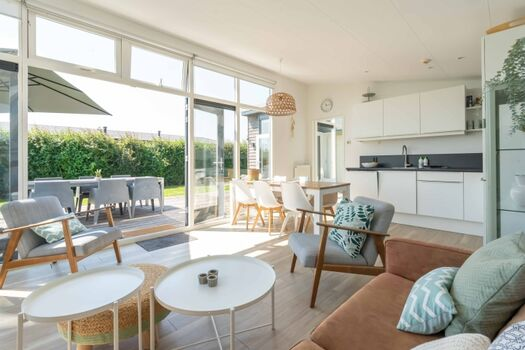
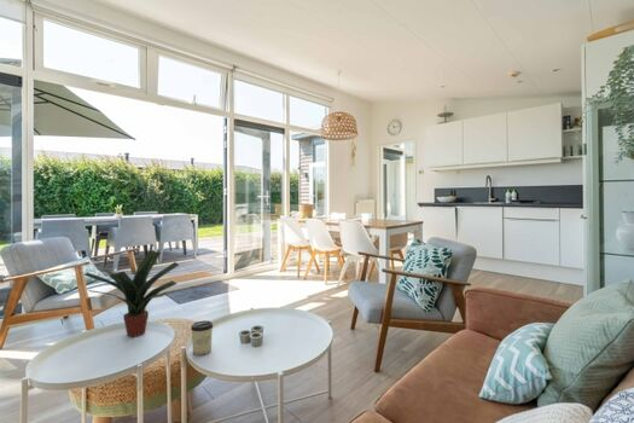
+ cup [190,319,214,357]
+ potted plant [71,249,180,337]
